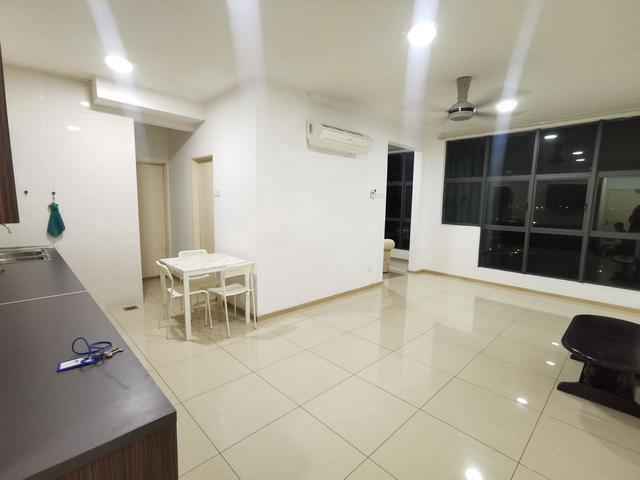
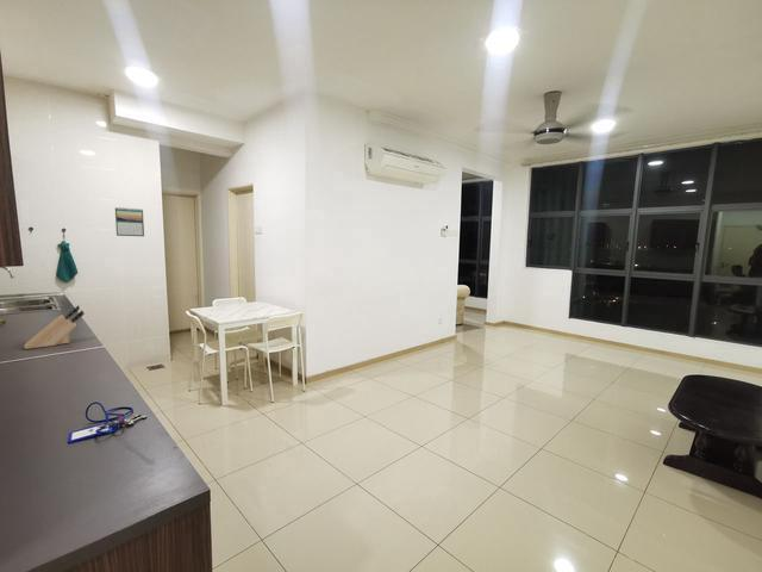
+ knife block [23,304,86,350]
+ calendar [114,206,145,237]
